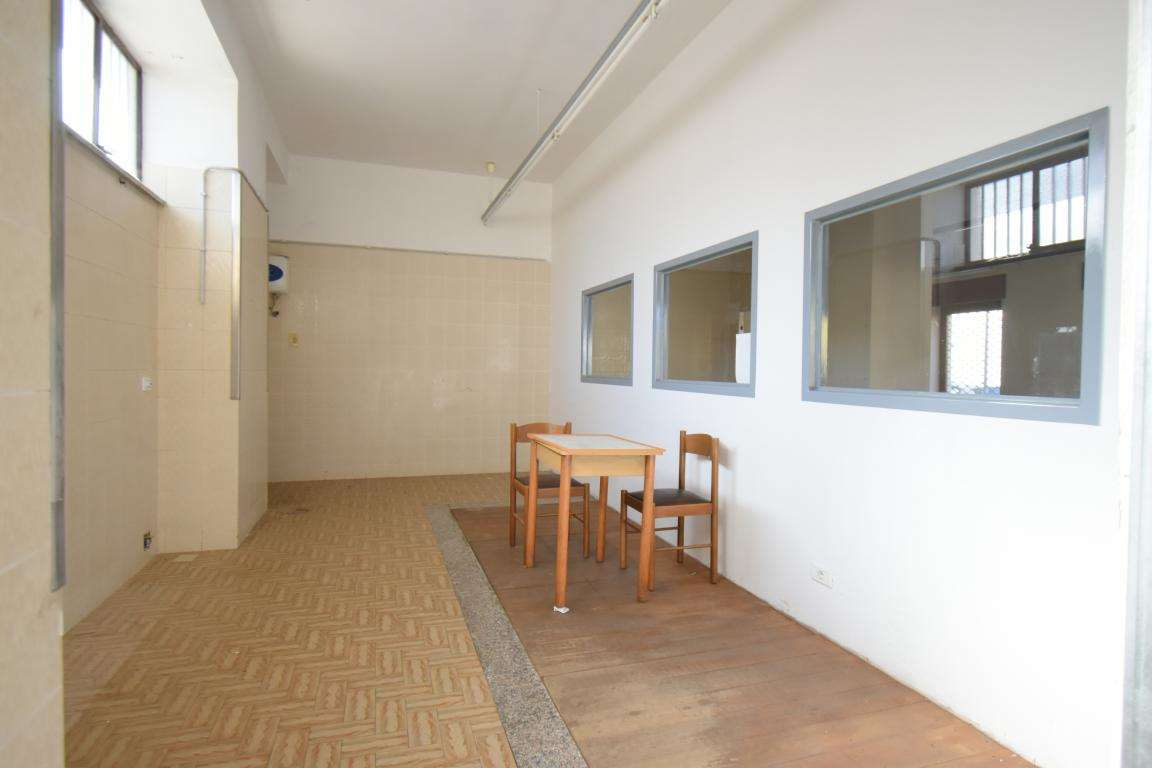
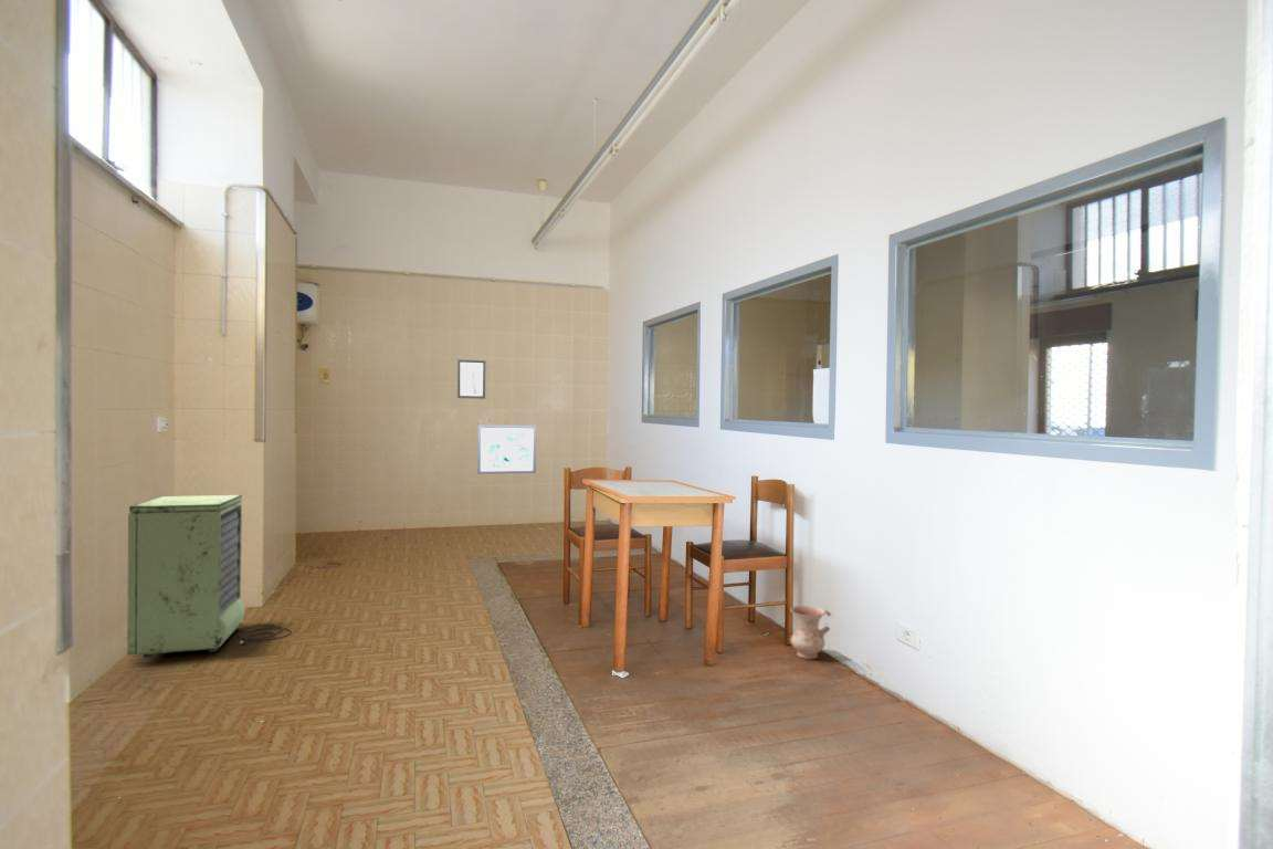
+ storage cabinet [126,494,293,659]
+ wall art [476,423,537,475]
+ ceramic jug [789,605,832,660]
+ wall art [456,358,486,400]
